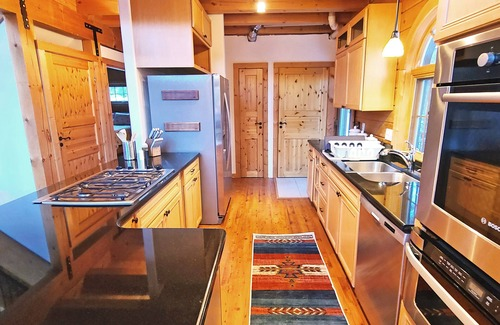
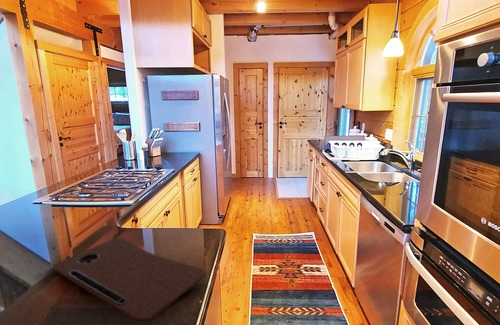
+ cutting board [53,237,207,323]
